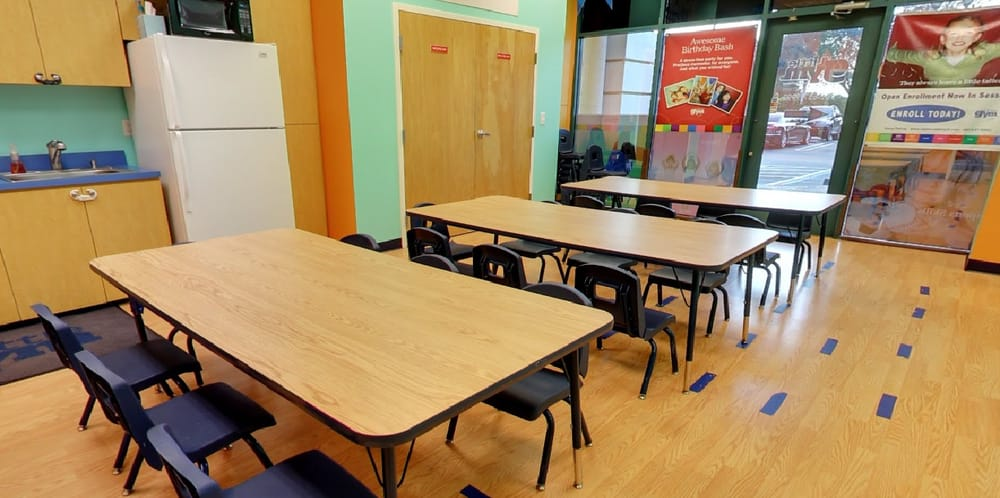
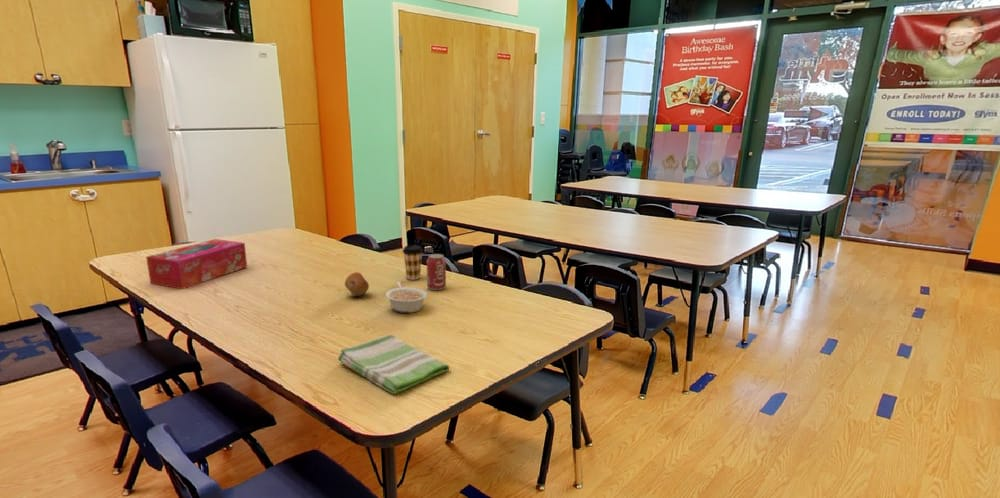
+ beverage can [426,253,447,291]
+ coffee cup [401,244,424,281]
+ fruit [344,271,370,297]
+ legume [384,281,428,314]
+ tissue box [145,238,248,290]
+ dish towel [337,334,450,395]
